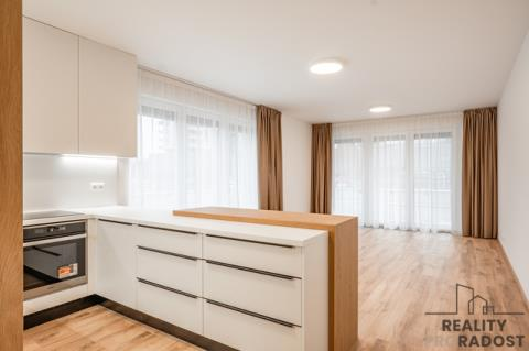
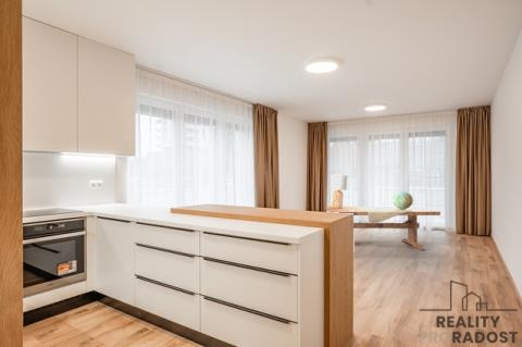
+ decorative globe [391,190,414,209]
+ lamp [330,173,349,208]
+ dining table [325,206,442,251]
